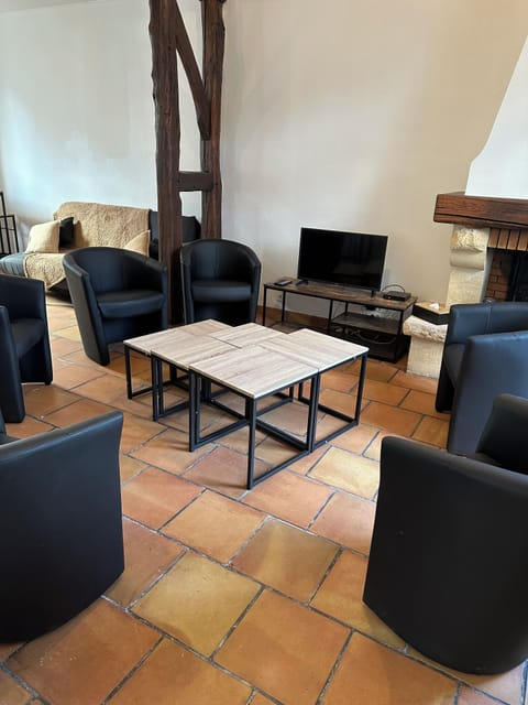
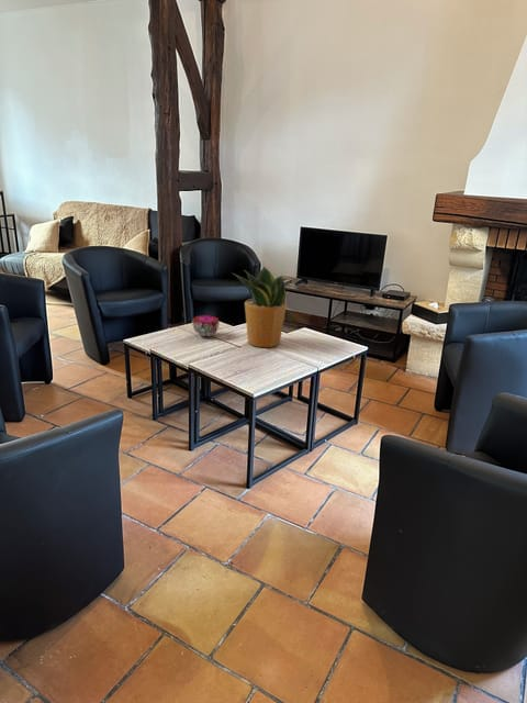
+ potted plant [232,265,295,349]
+ decorative bowl [192,314,221,337]
